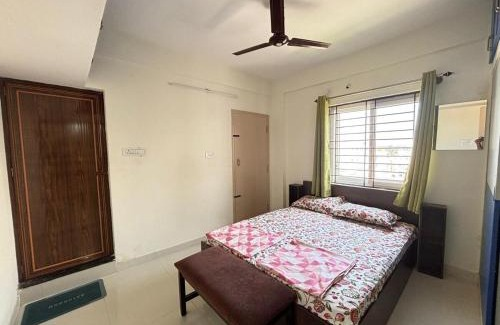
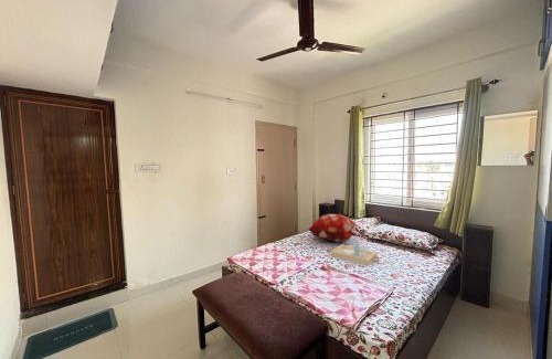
+ serving tray [330,240,381,267]
+ decorative pillow [308,213,358,242]
